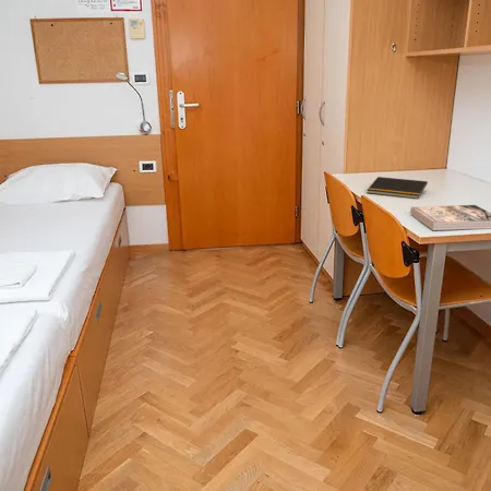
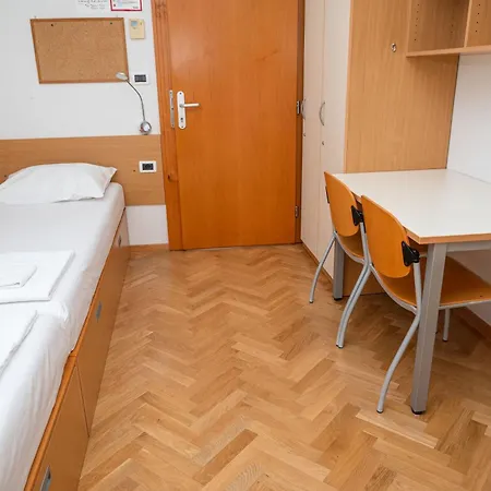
- notepad [366,176,429,200]
- book [409,204,491,231]
